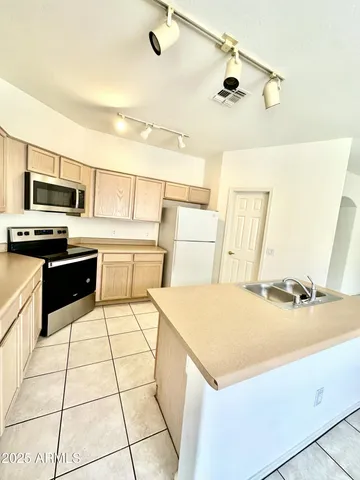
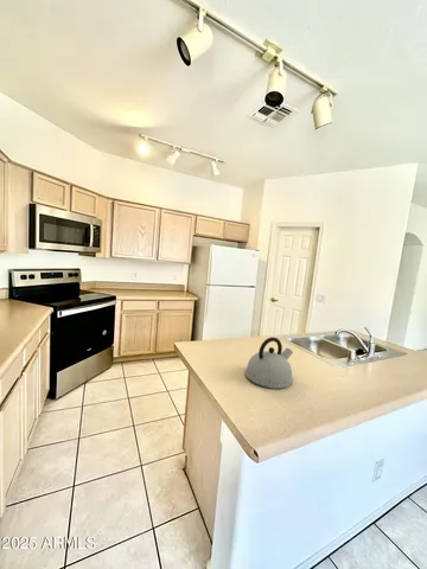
+ kettle [244,337,294,390]
